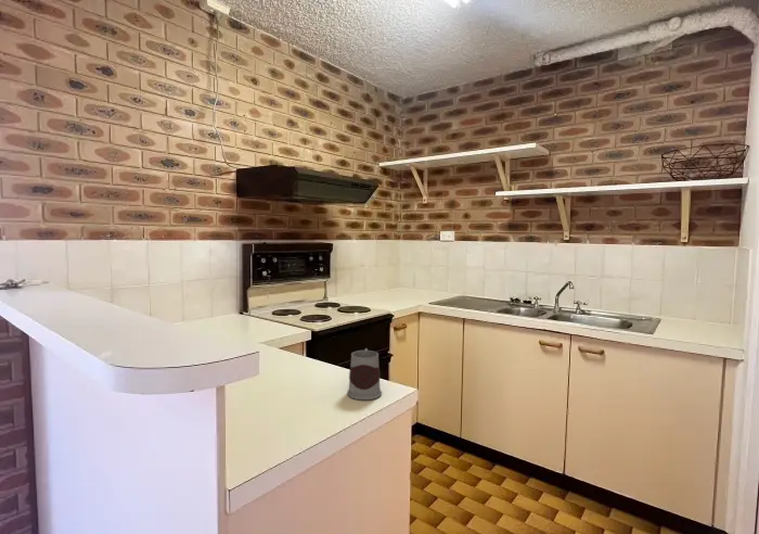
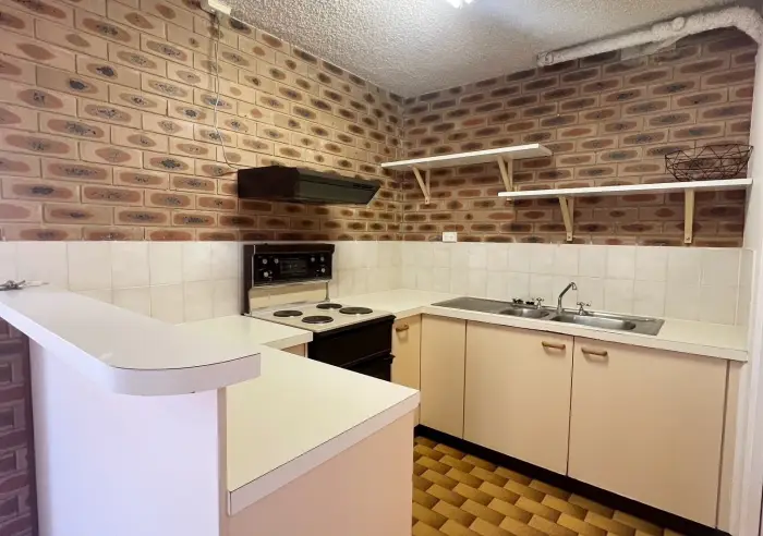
- mug [346,347,383,400]
